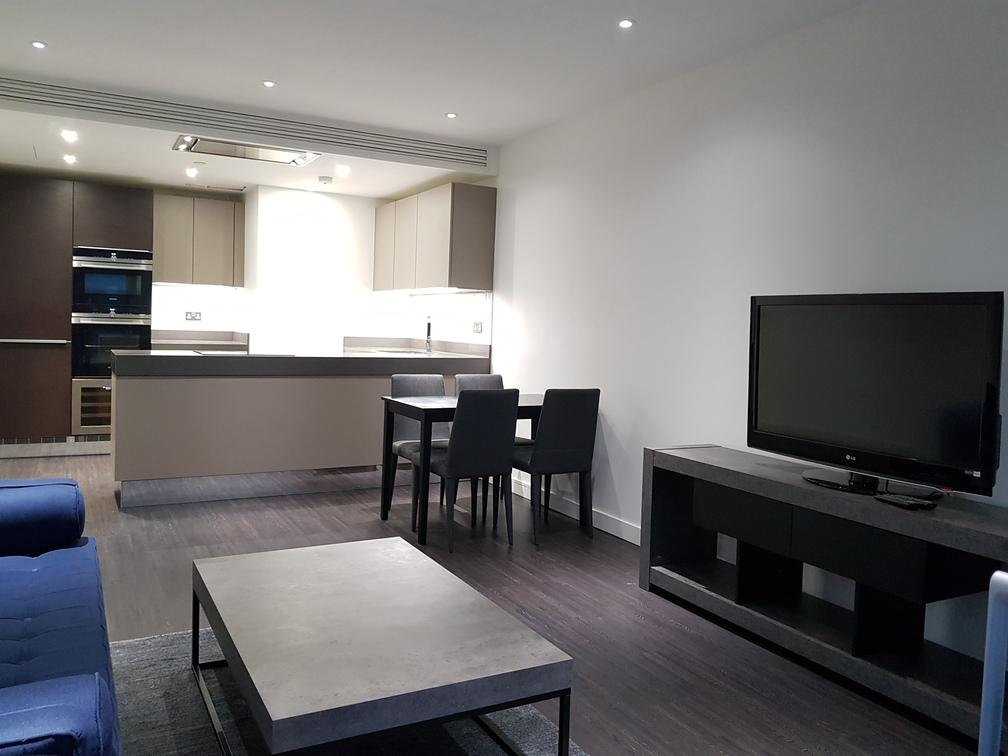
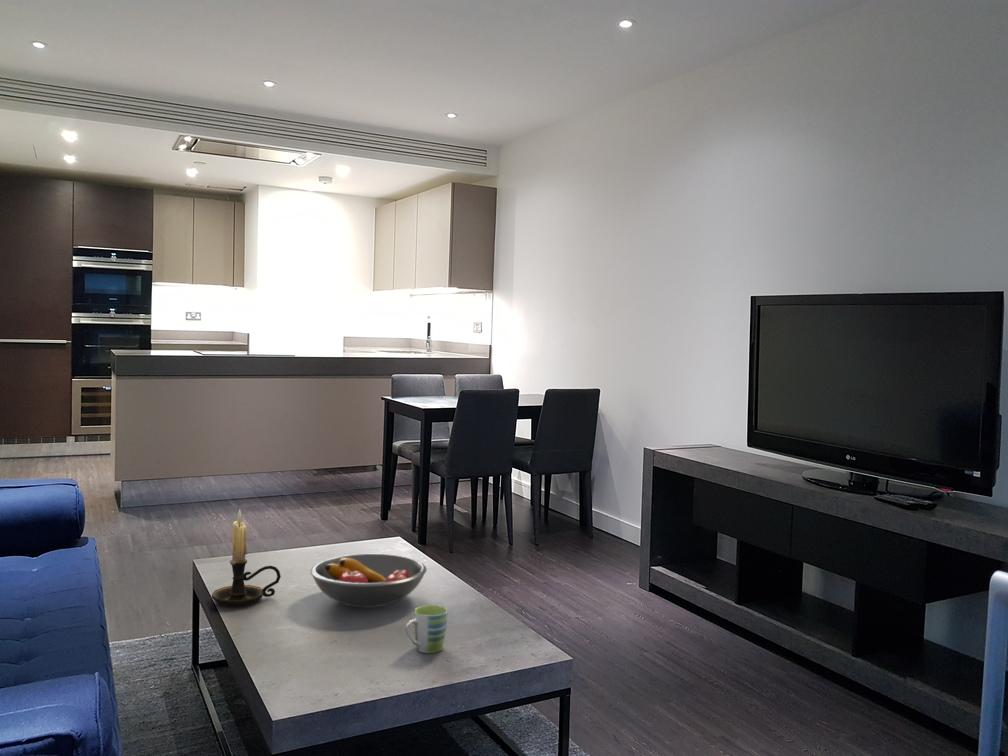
+ mug [404,604,448,654]
+ candle holder [211,508,282,608]
+ fruit bowl [310,553,428,608]
